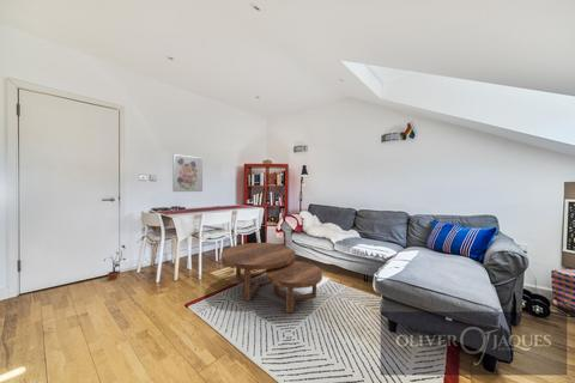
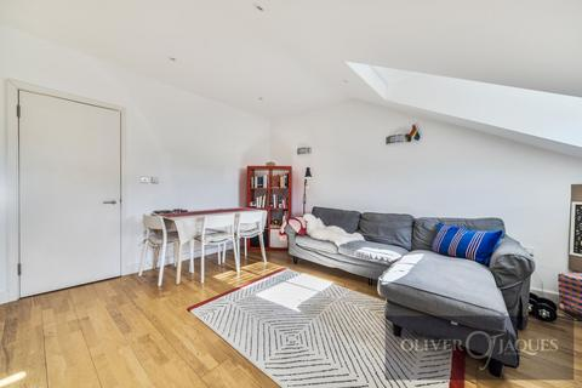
- coffee table [219,242,323,315]
- potted plant [103,244,127,281]
- wall art [171,153,204,193]
